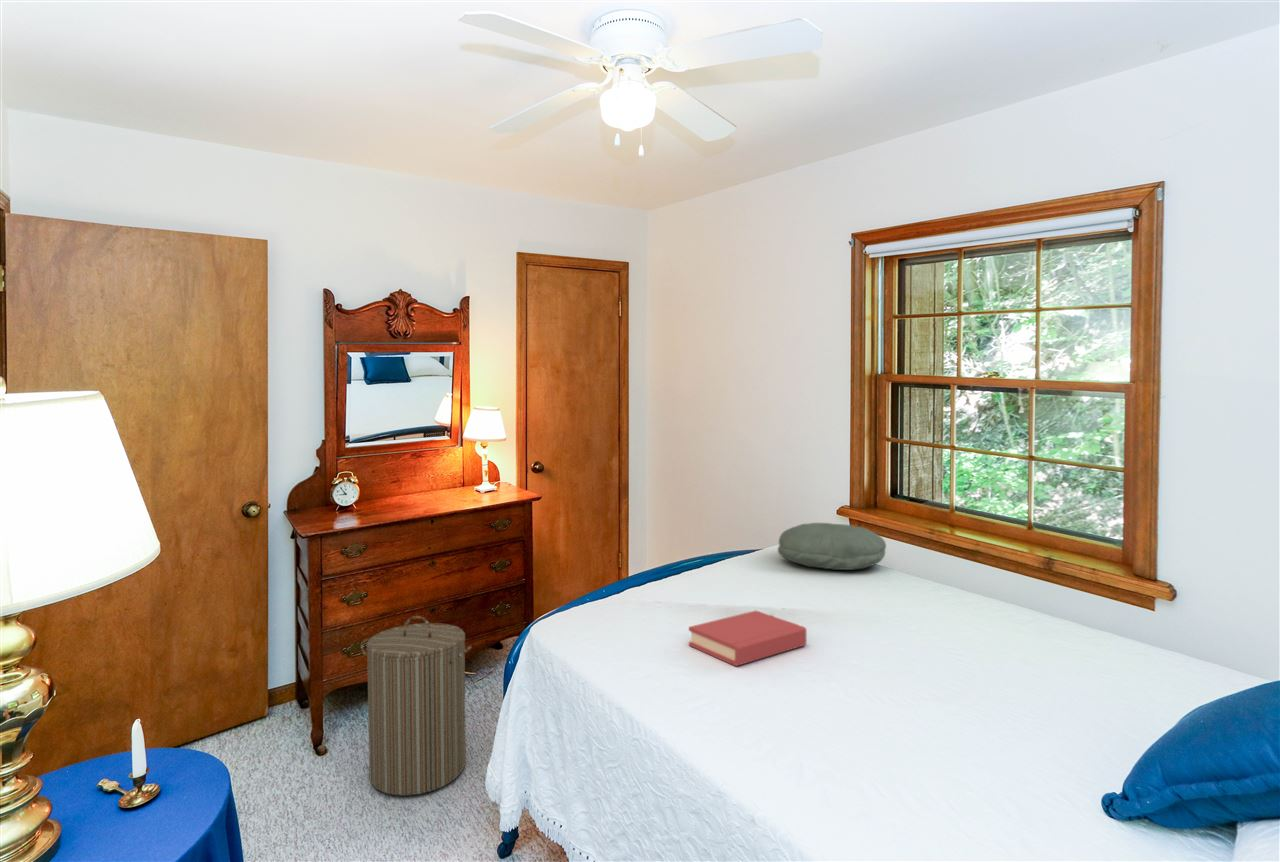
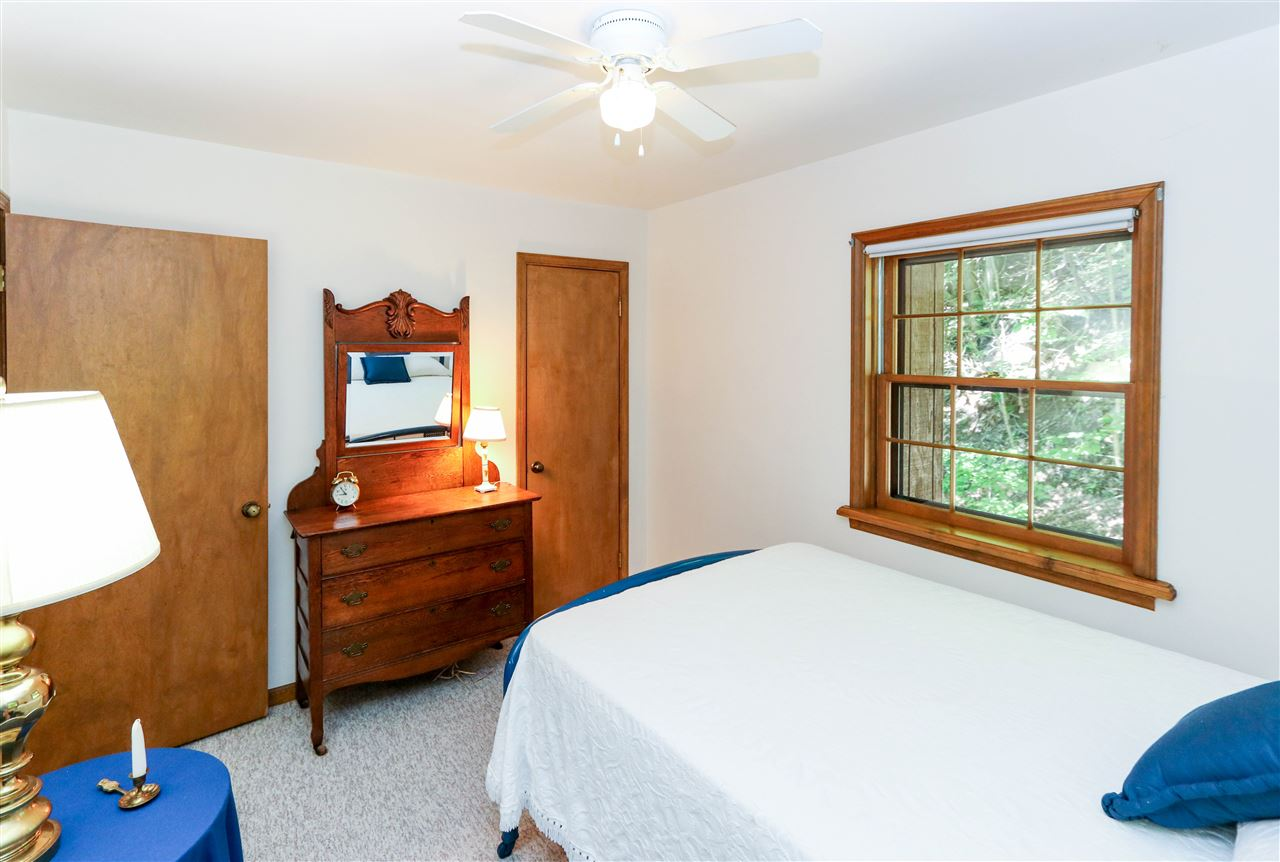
- hardback book [688,610,808,667]
- laundry hamper [360,615,473,797]
- pillow [777,522,887,571]
